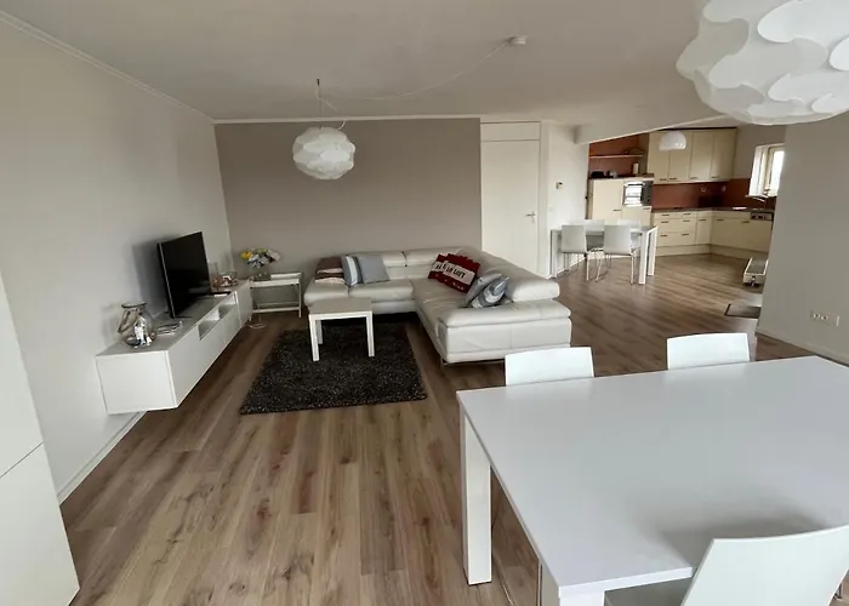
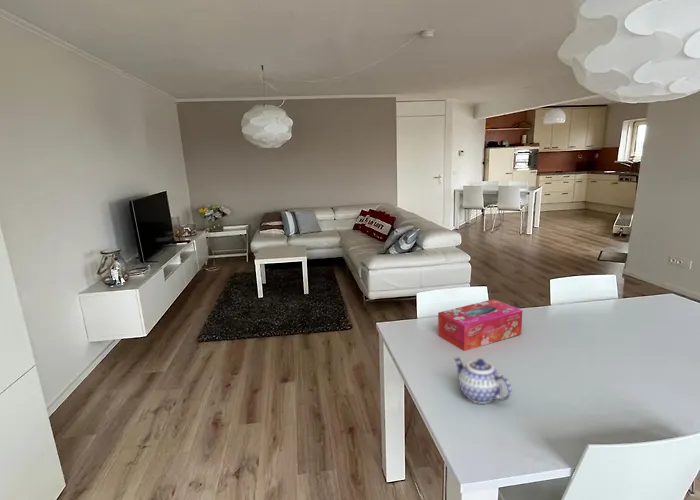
+ tissue box [437,298,523,352]
+ teapot [452,356,513,405]
